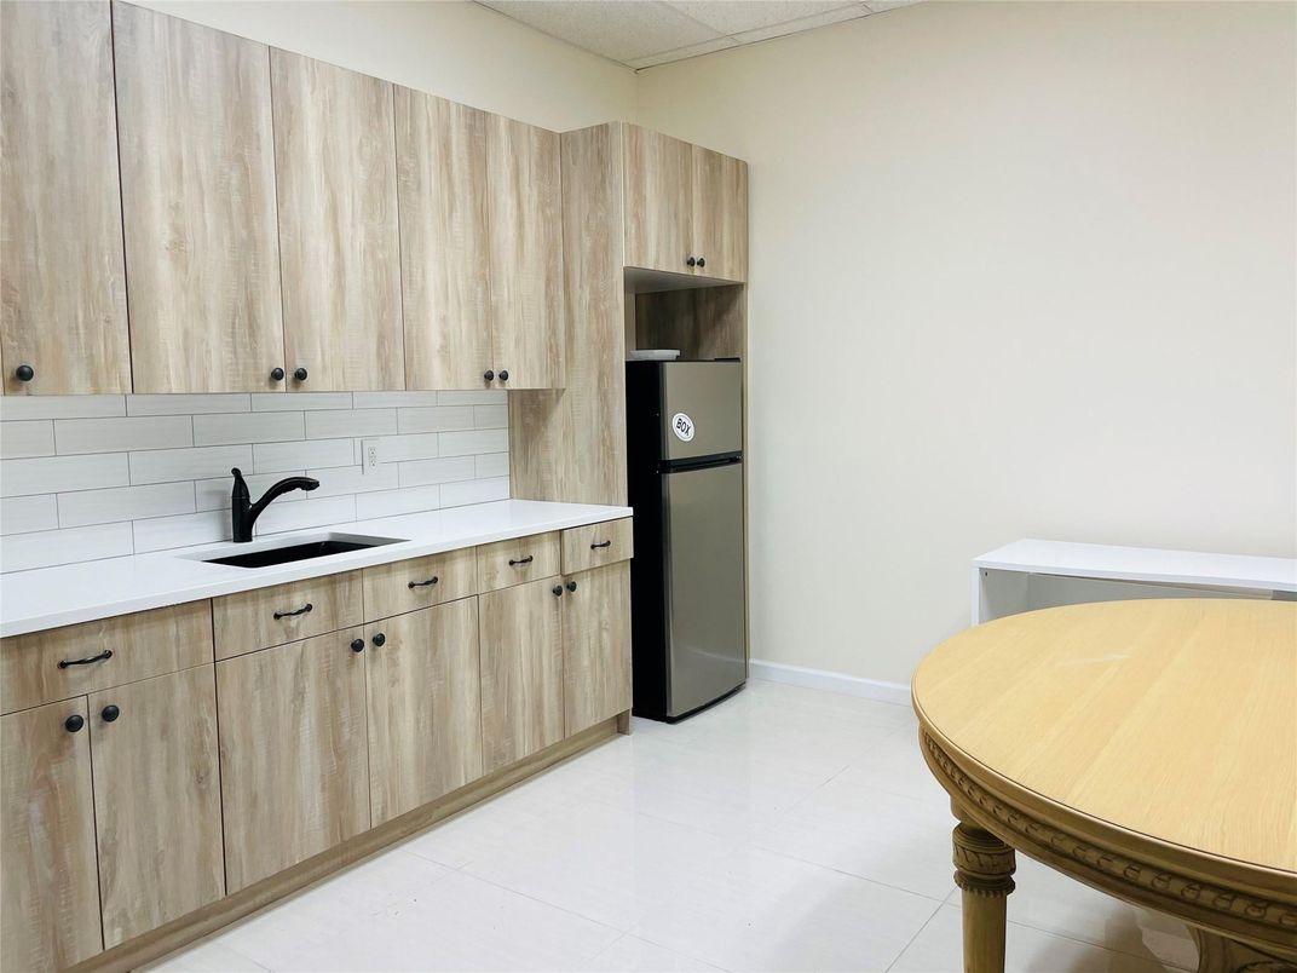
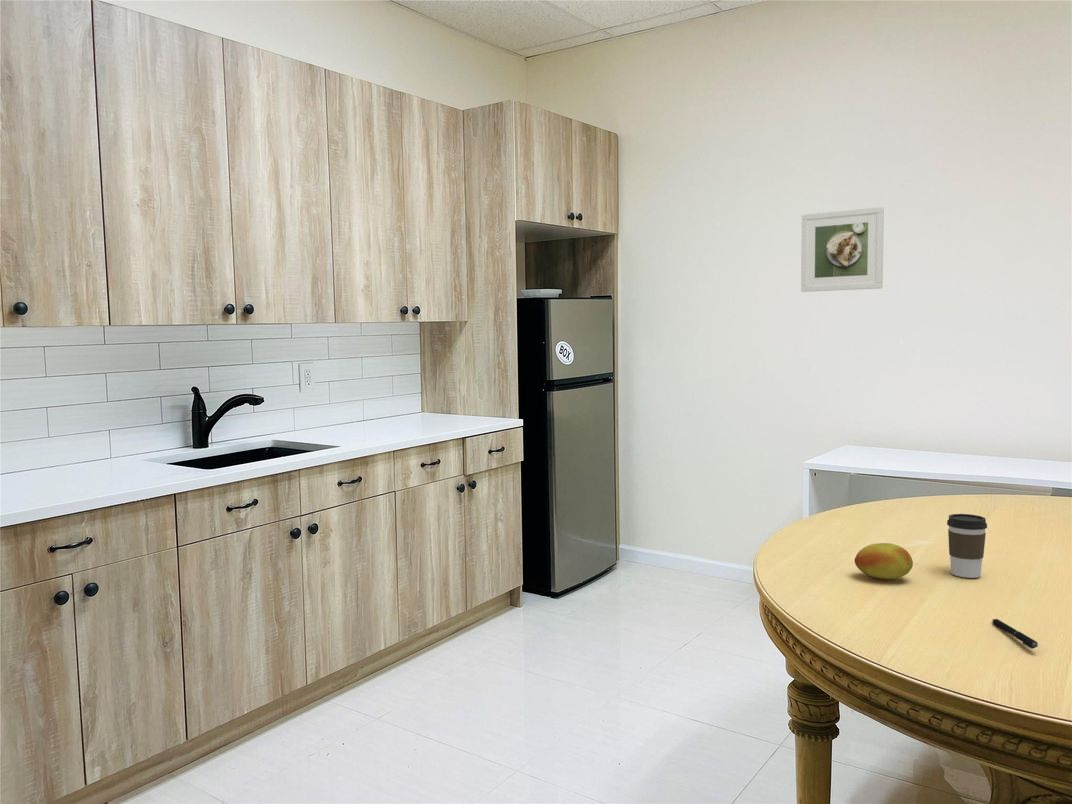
+ fruit [854,542,914,580]
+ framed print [800,206,885,293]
+ coffee cup [946,513,988,579]
+ pen [991,618,1039,650]
